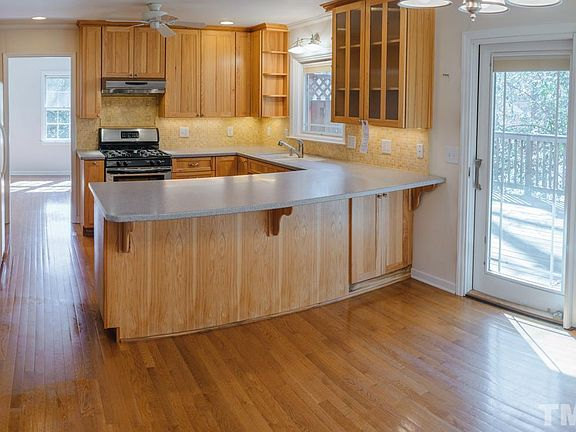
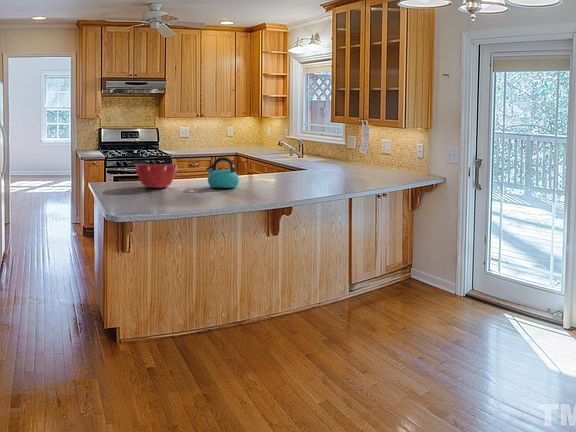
+ mixing bowl [133,163,179,189]
+ kettle [205,156,240,189]
